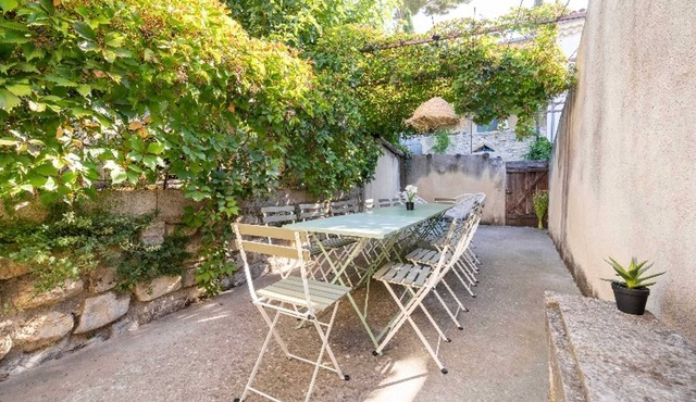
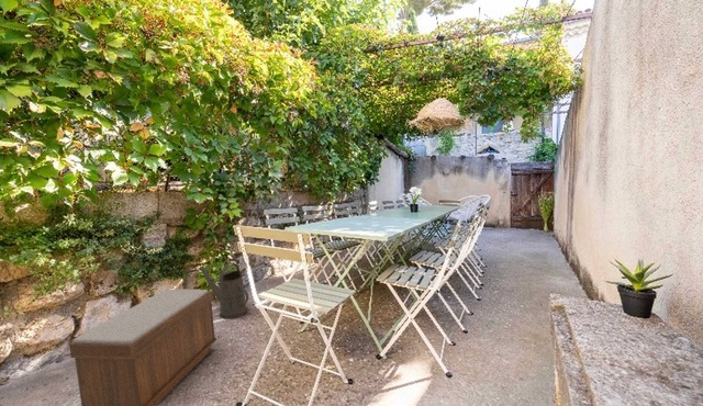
+ watering can [200,261,249,320]
+ bench [68,287,217,406]
